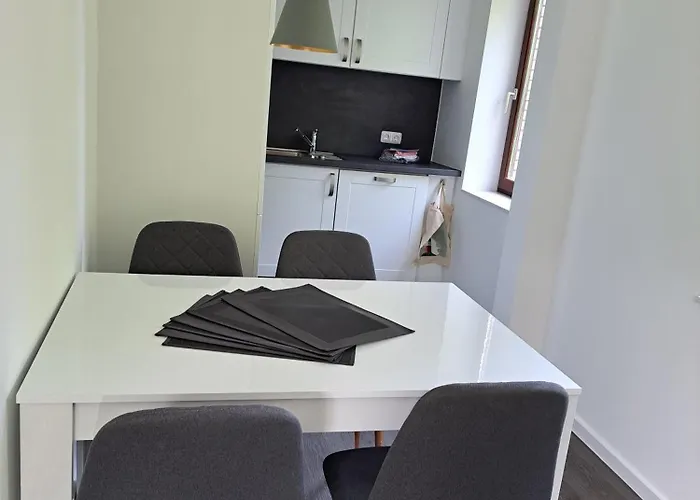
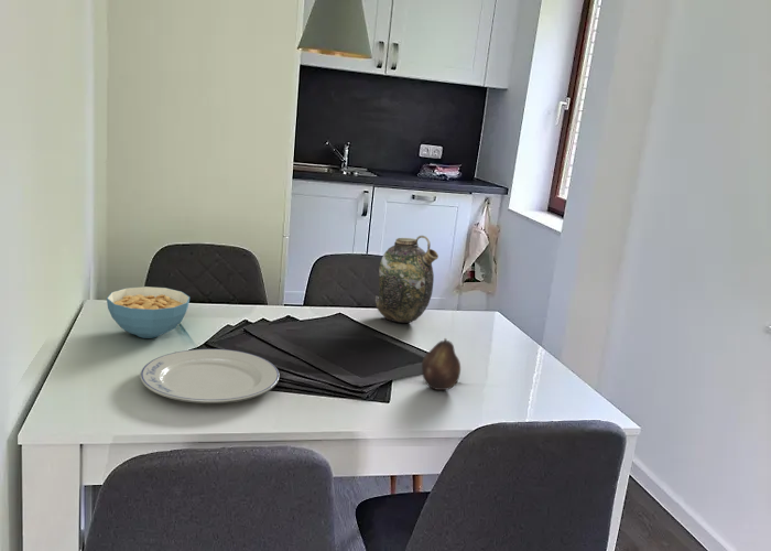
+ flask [373,235,439,324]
+ chinaware [139,348,281,404]
+ cereal bowl [106,285,191,339]
+ fruit [421,337,461,391]
